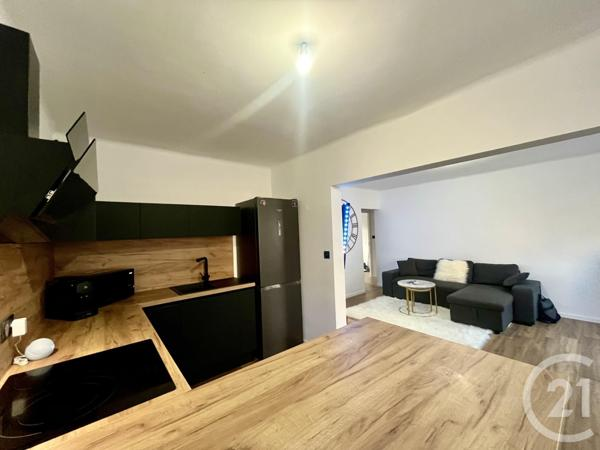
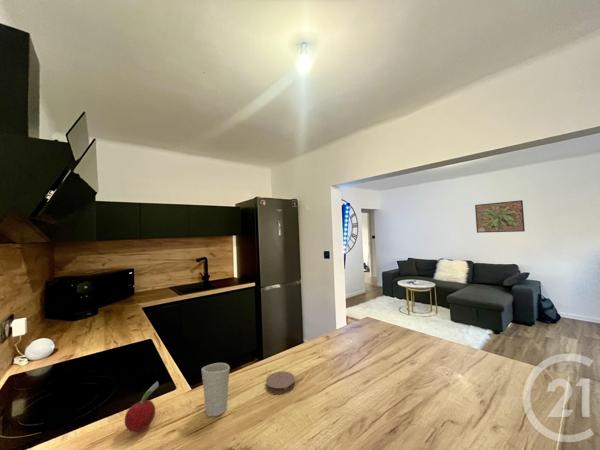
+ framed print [474,199,526,234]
+ cup [201,362,231,417]
+ coaster [265,370,296,394]
+ fruit [124,380,160,433]
